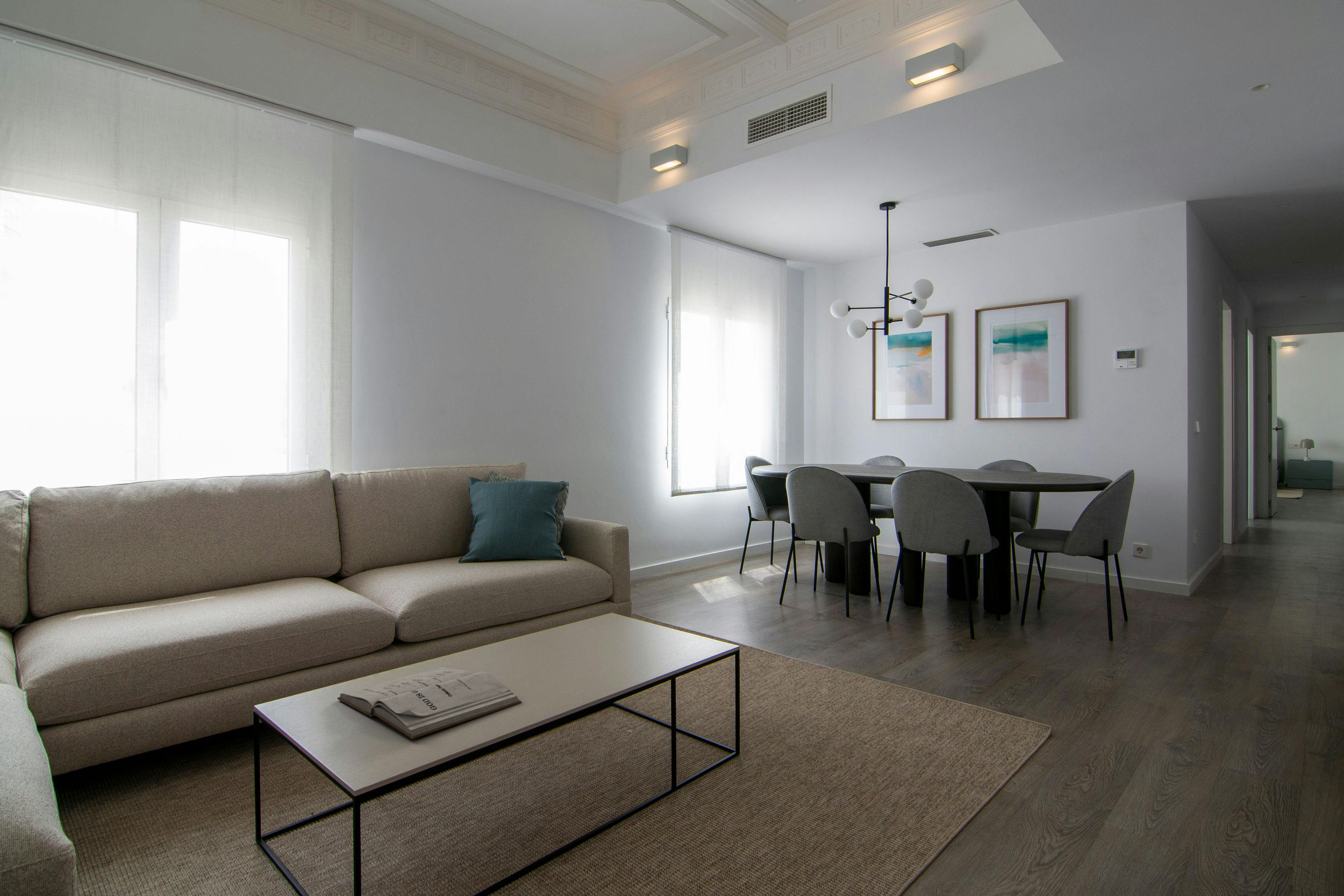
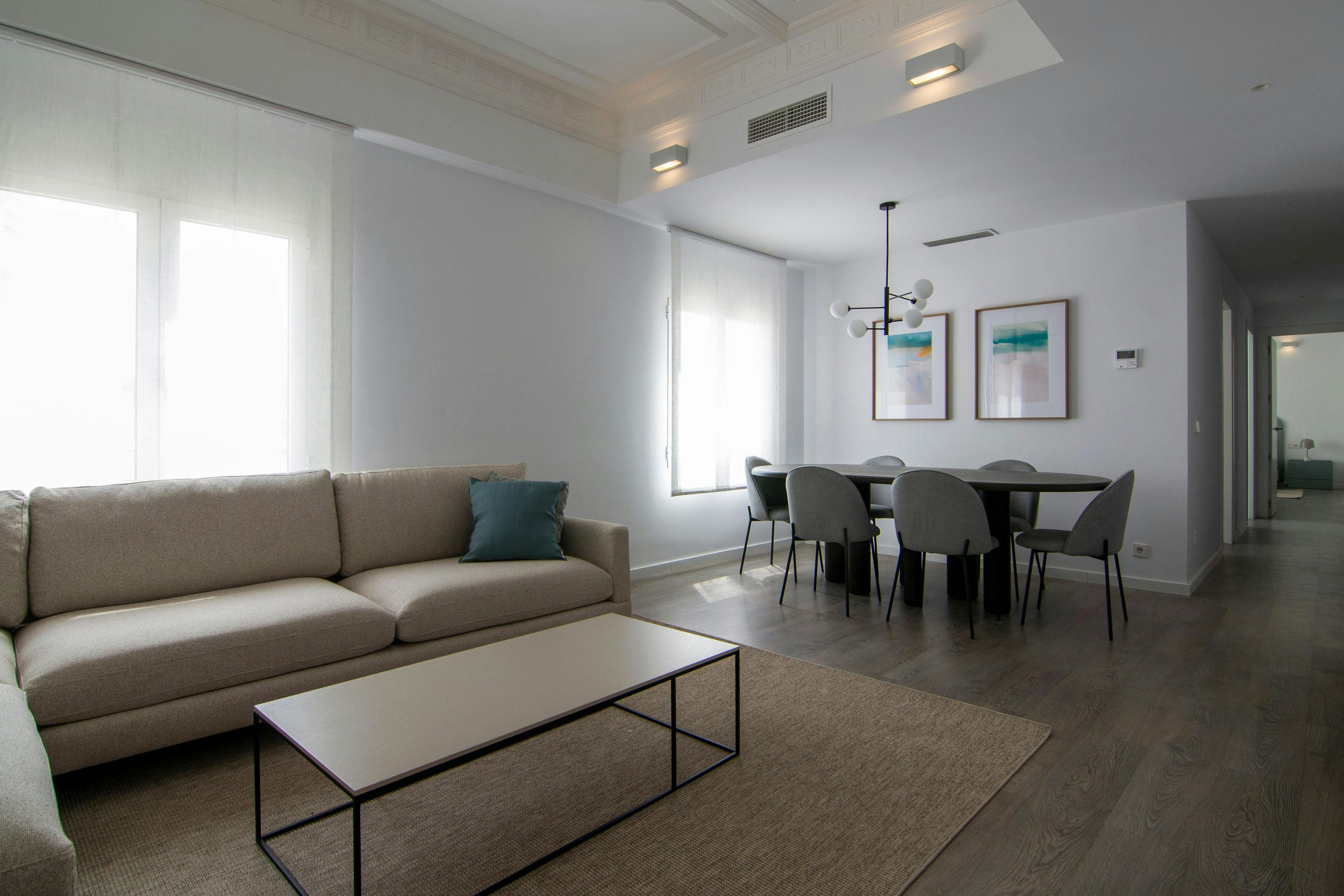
- book [337,667,522,740]
